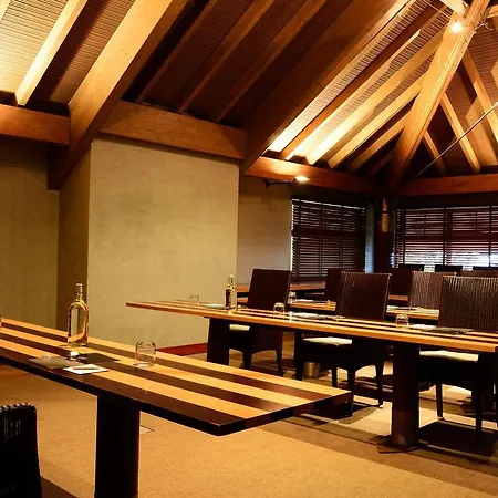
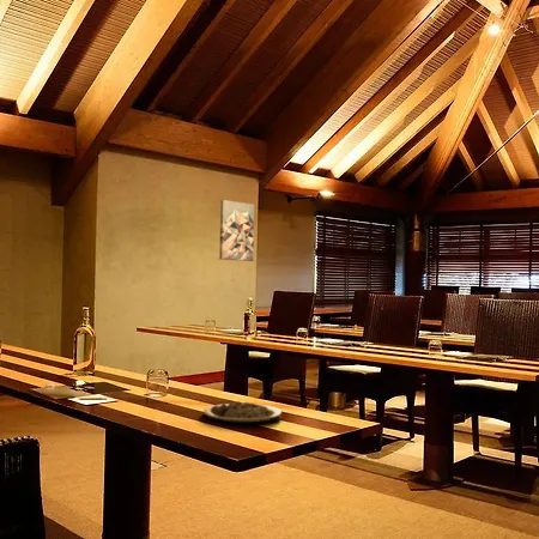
+ wall art [218,199,255,262]
+ plate [202,400,283,424]
